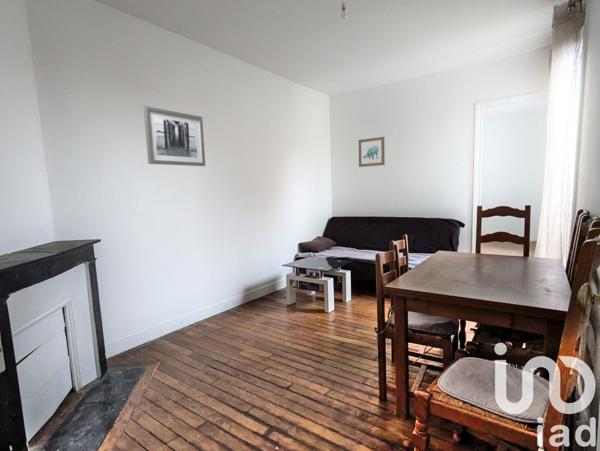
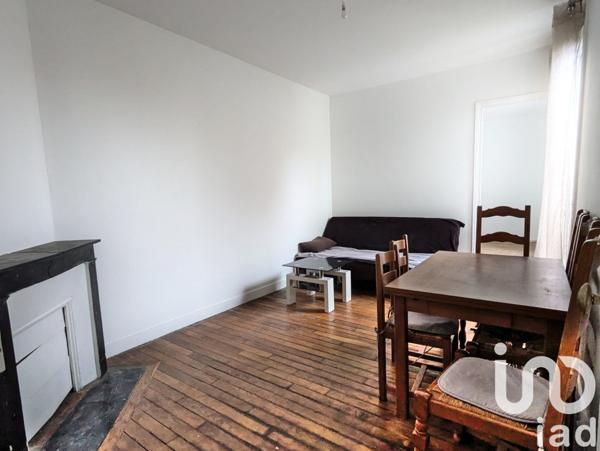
- wall art [143,105,206,167]
- wall art [358,136,386,168]
